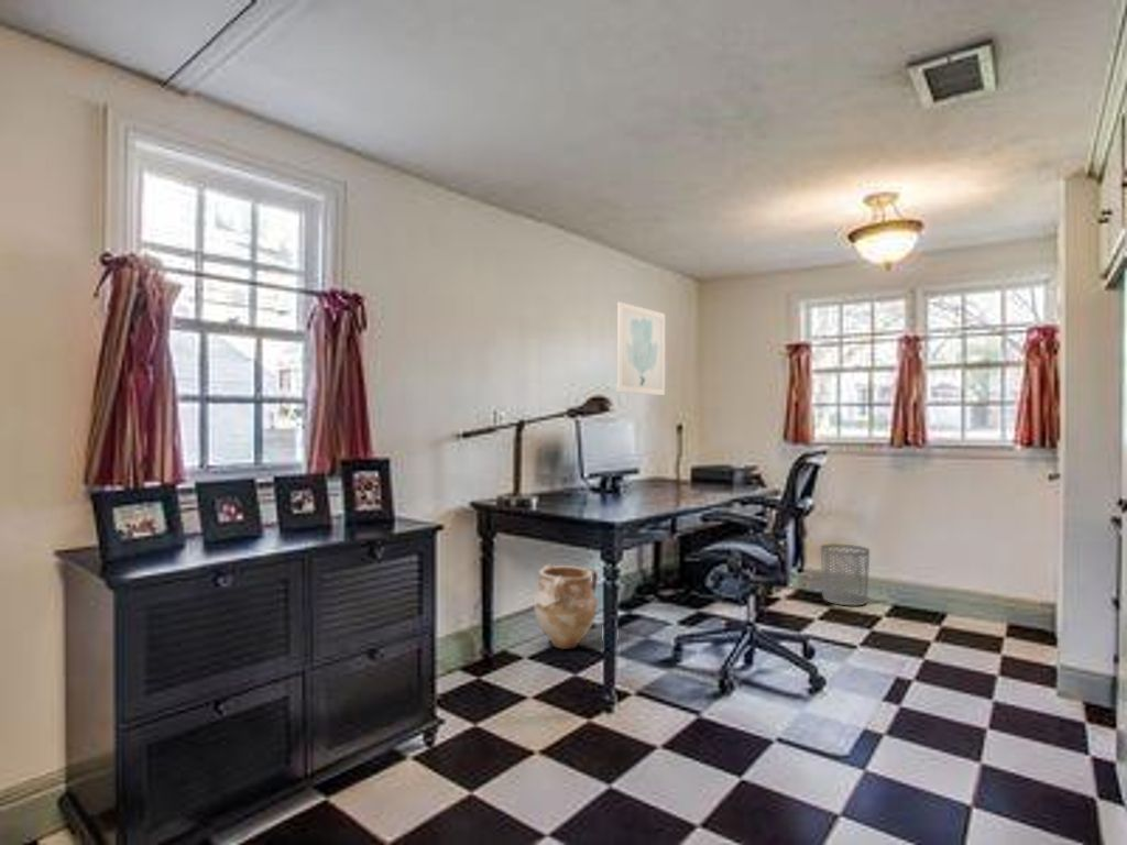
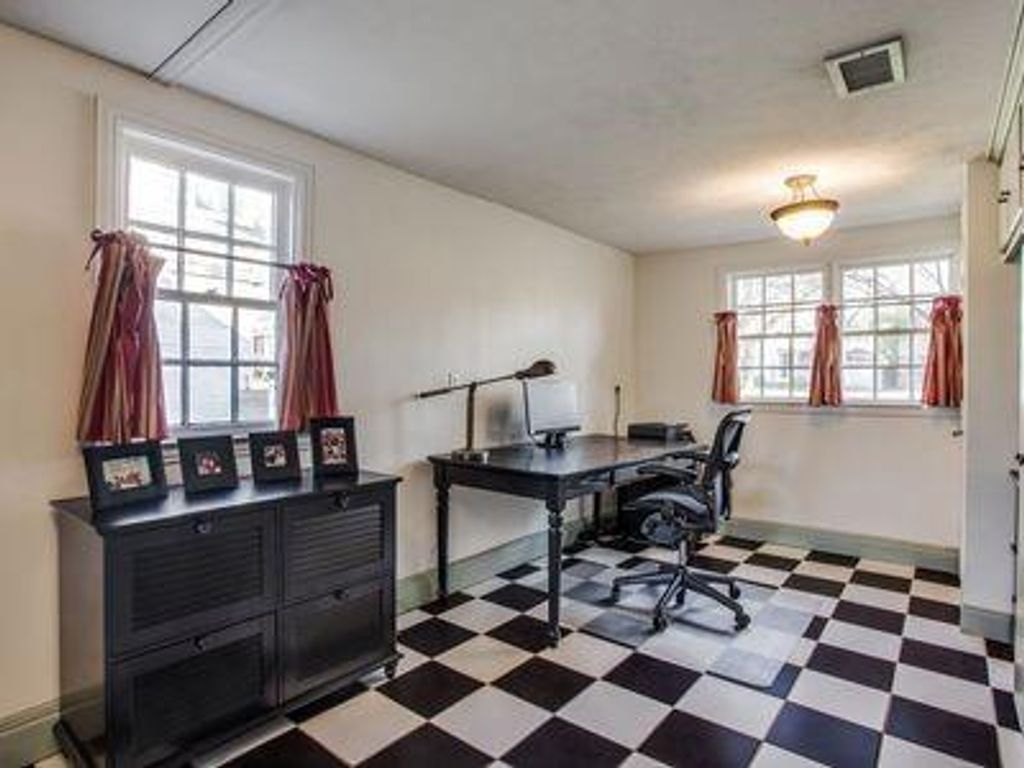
- vase [532,563,599,650]
- waste bin [820,542,871,606]
- wall art [616,300,666,396]
